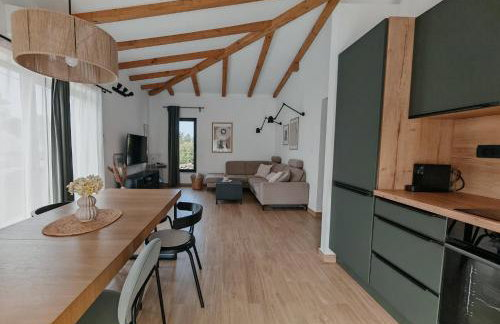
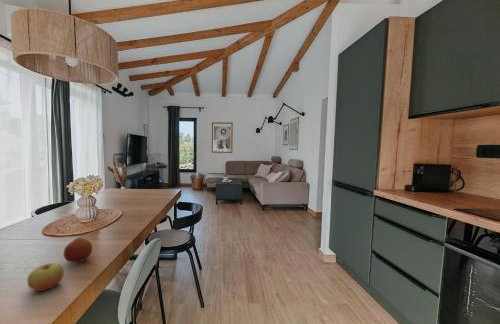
+ fruit [63,237,93,264]
+ apple [26,262,65,292]
